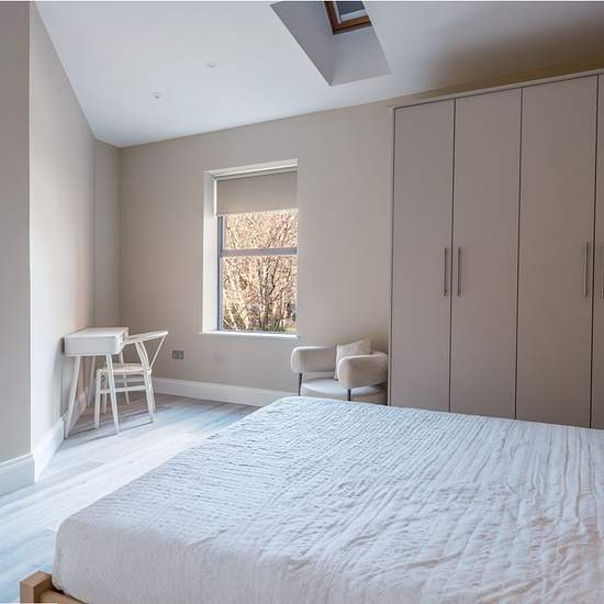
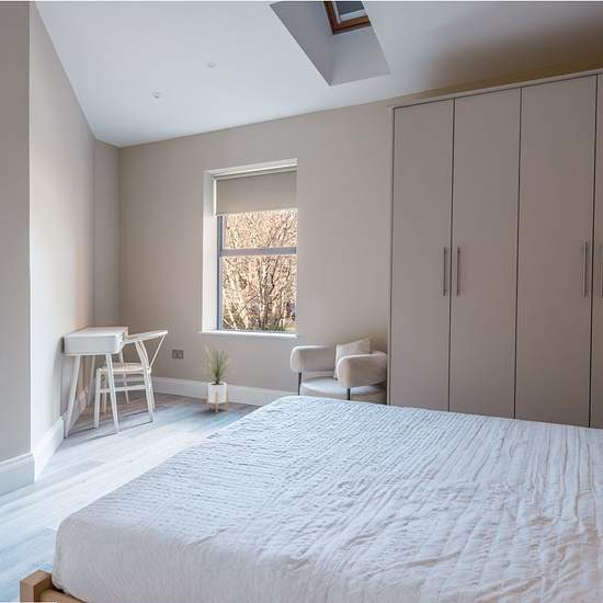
+ house plant [197,339,234,413]
